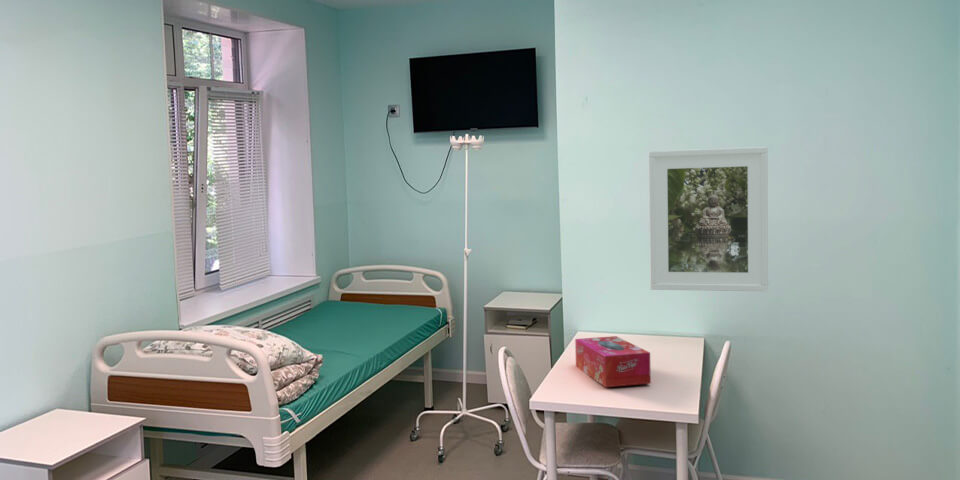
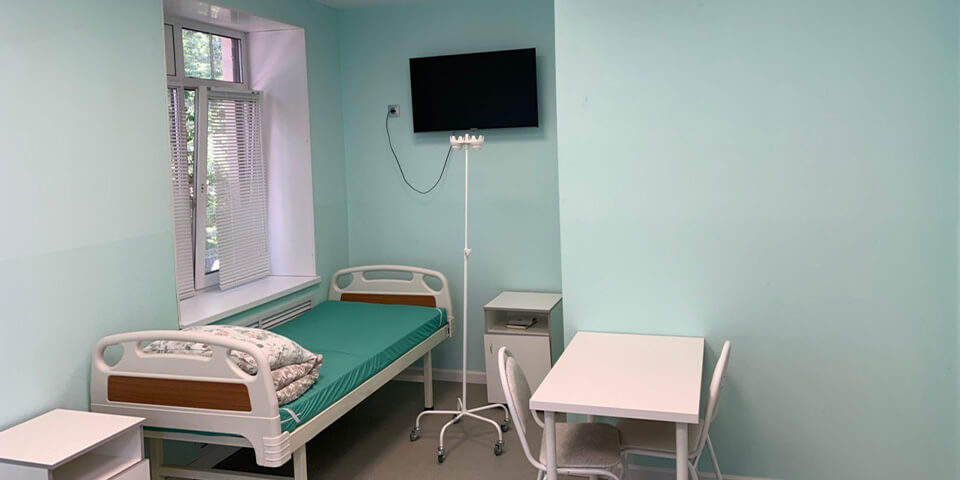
- tissue box [574,335,652,388]
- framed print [647,146,769,292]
